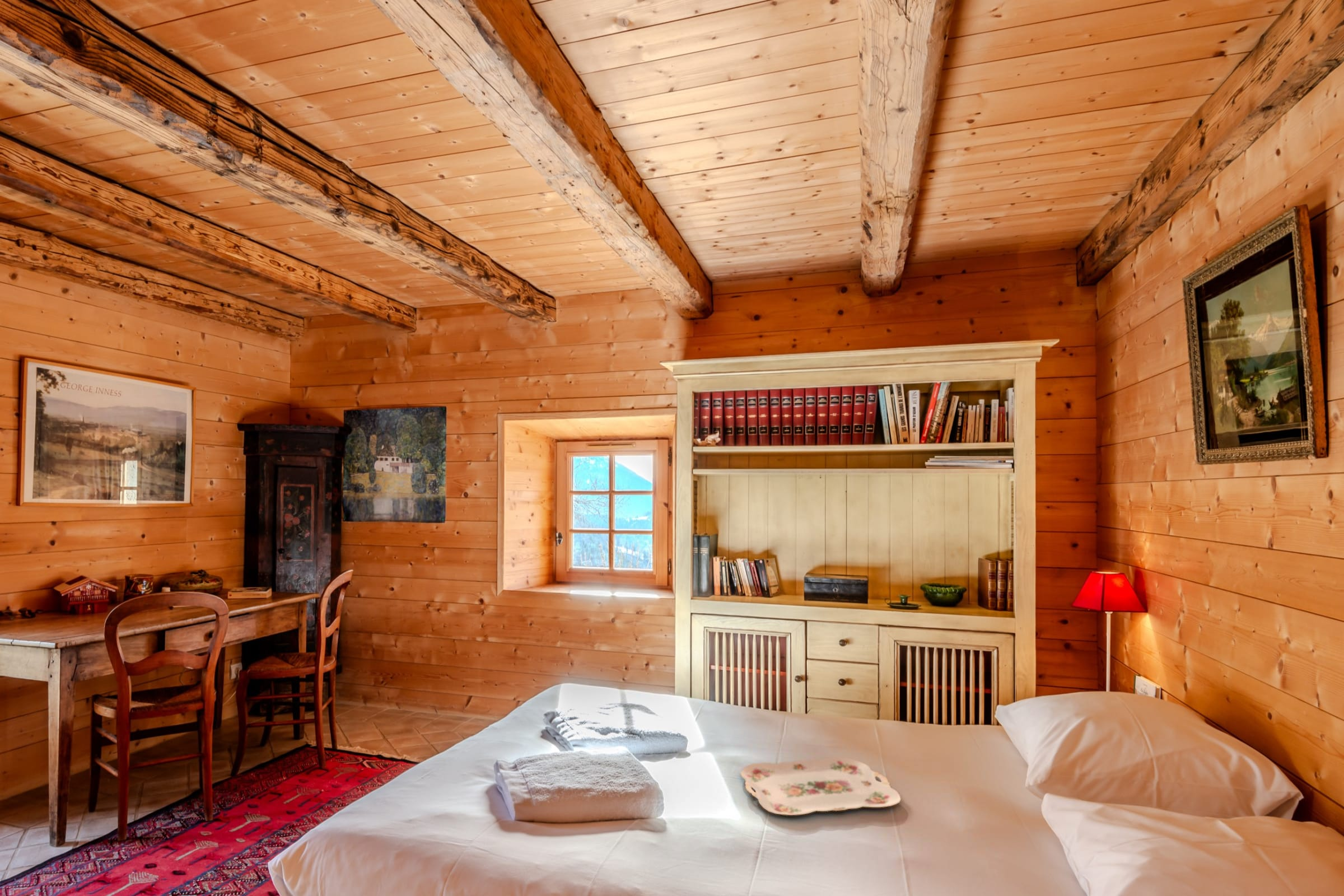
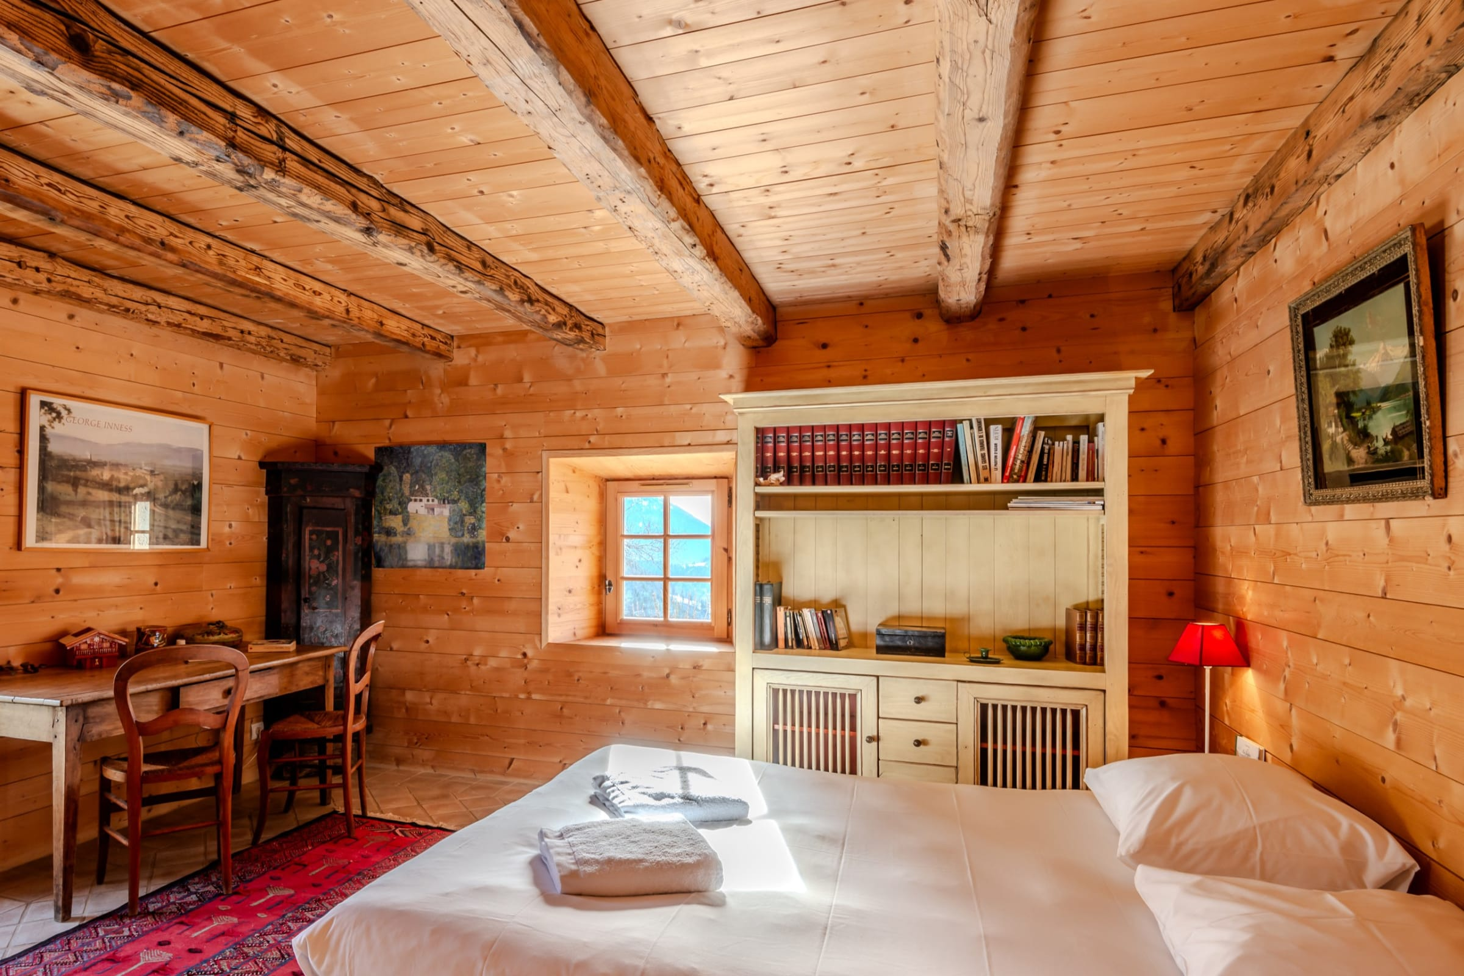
- serving tray [740,757,902,816]
